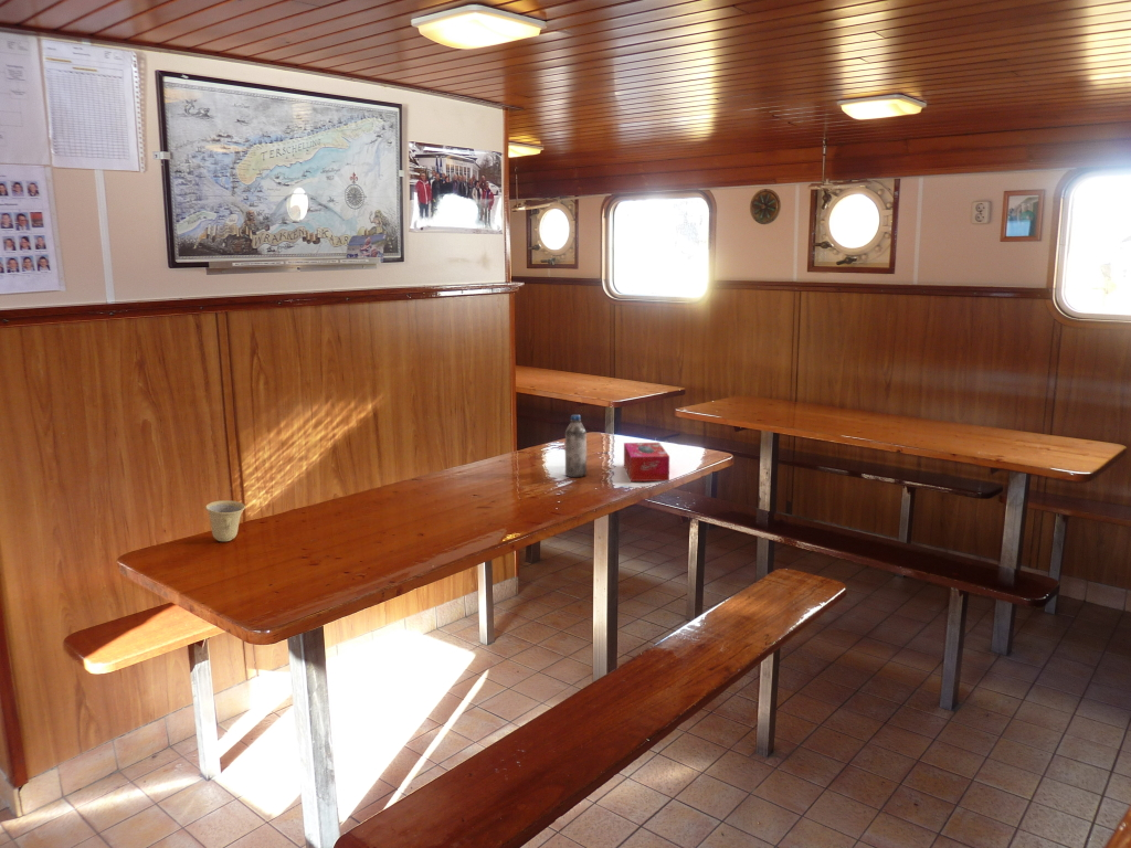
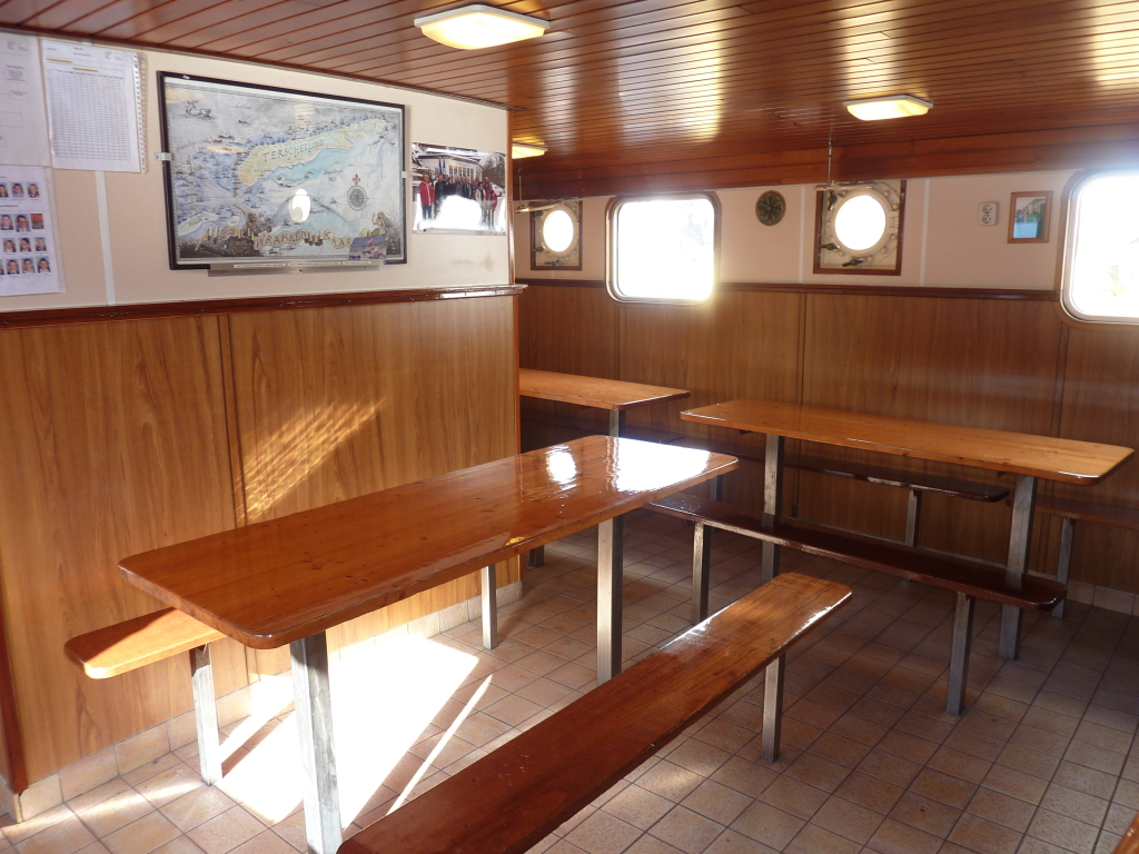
- tissue box [623,442,670,483]
- water bottle [564,414,588,478]
- cup [204,499,246,542]
